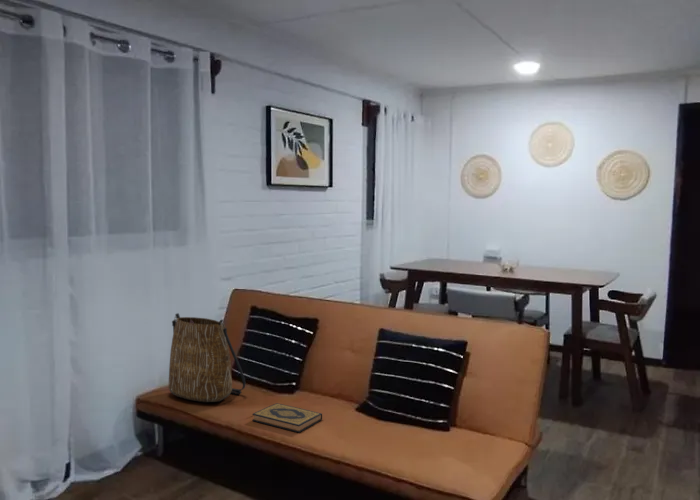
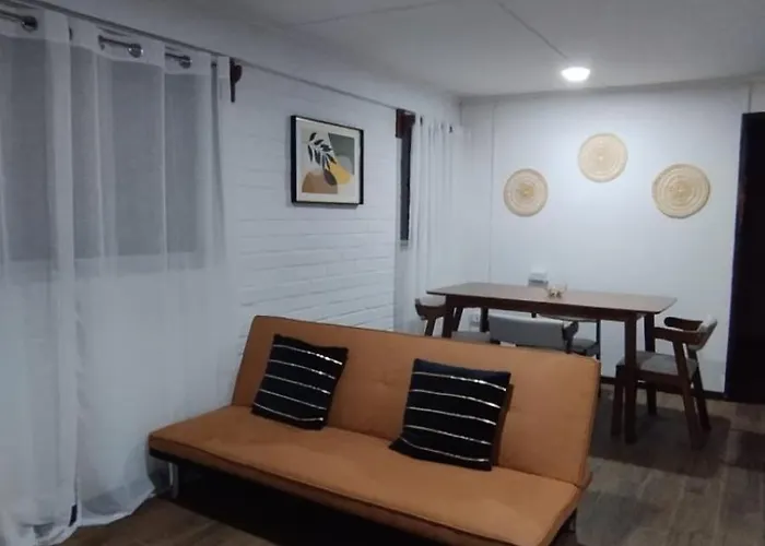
- tote bag [168,312,247,403]
- hardback book [251,402,323,433]
